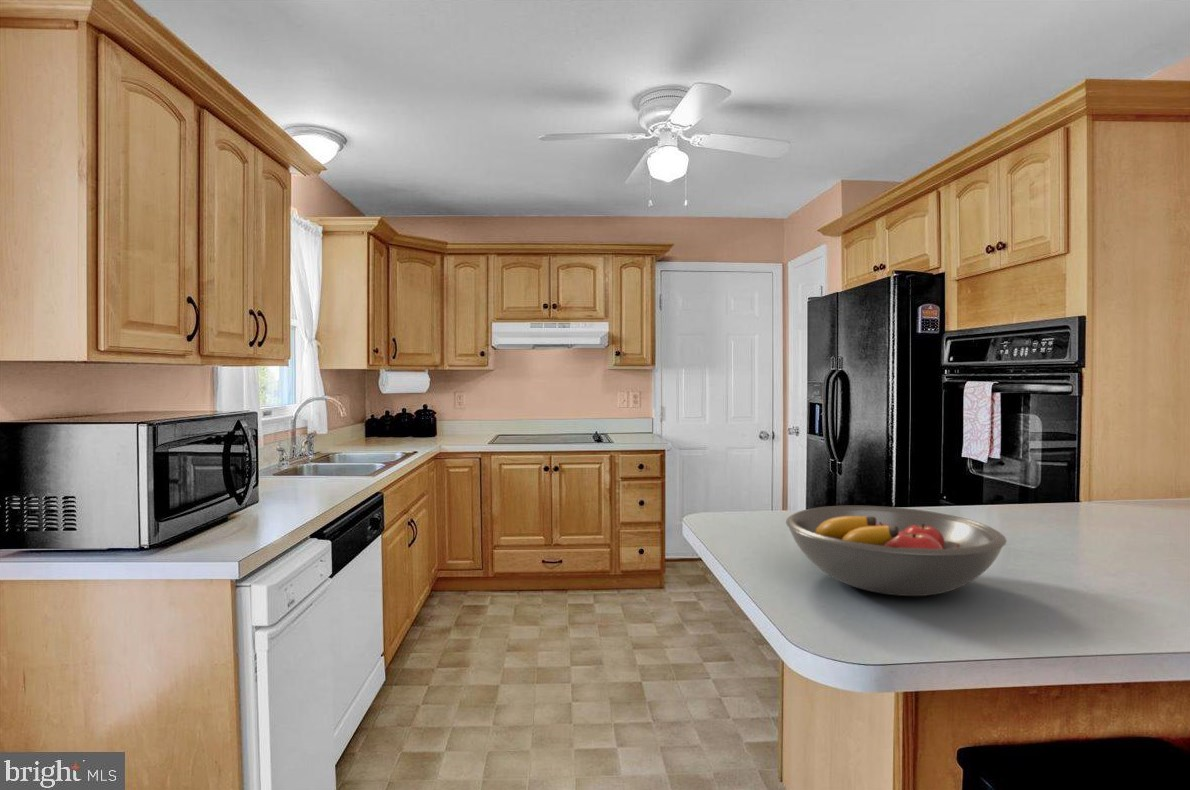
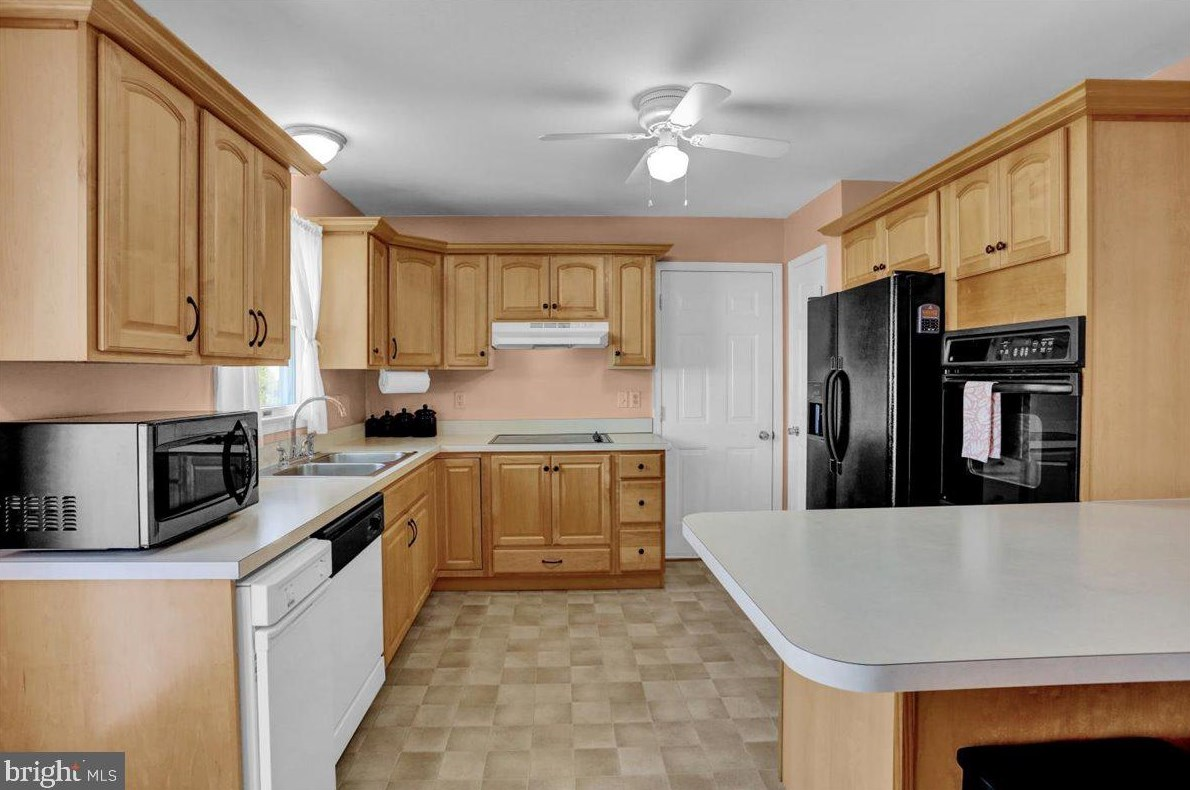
- fruit bowl [785,505,1008,597]
